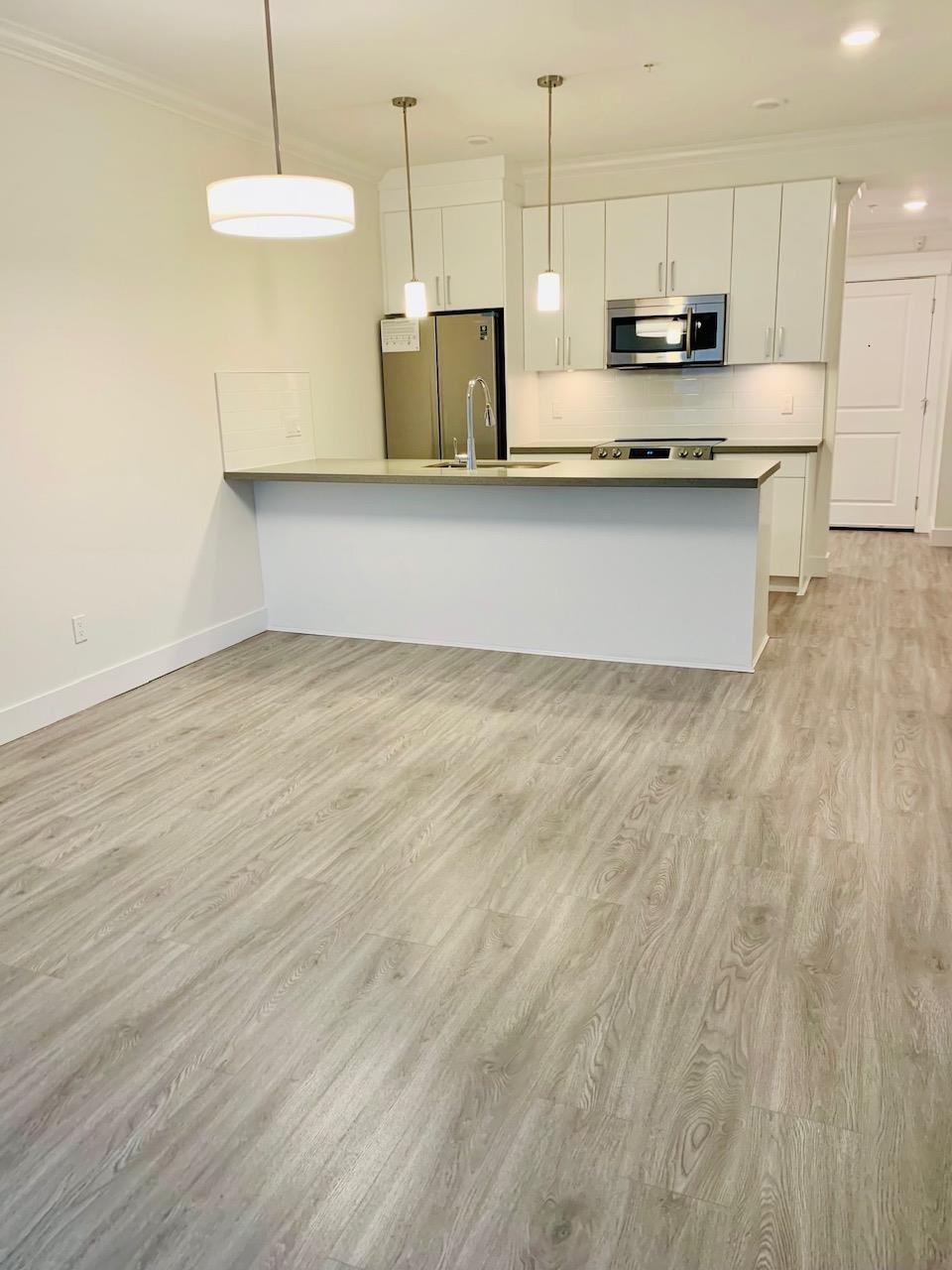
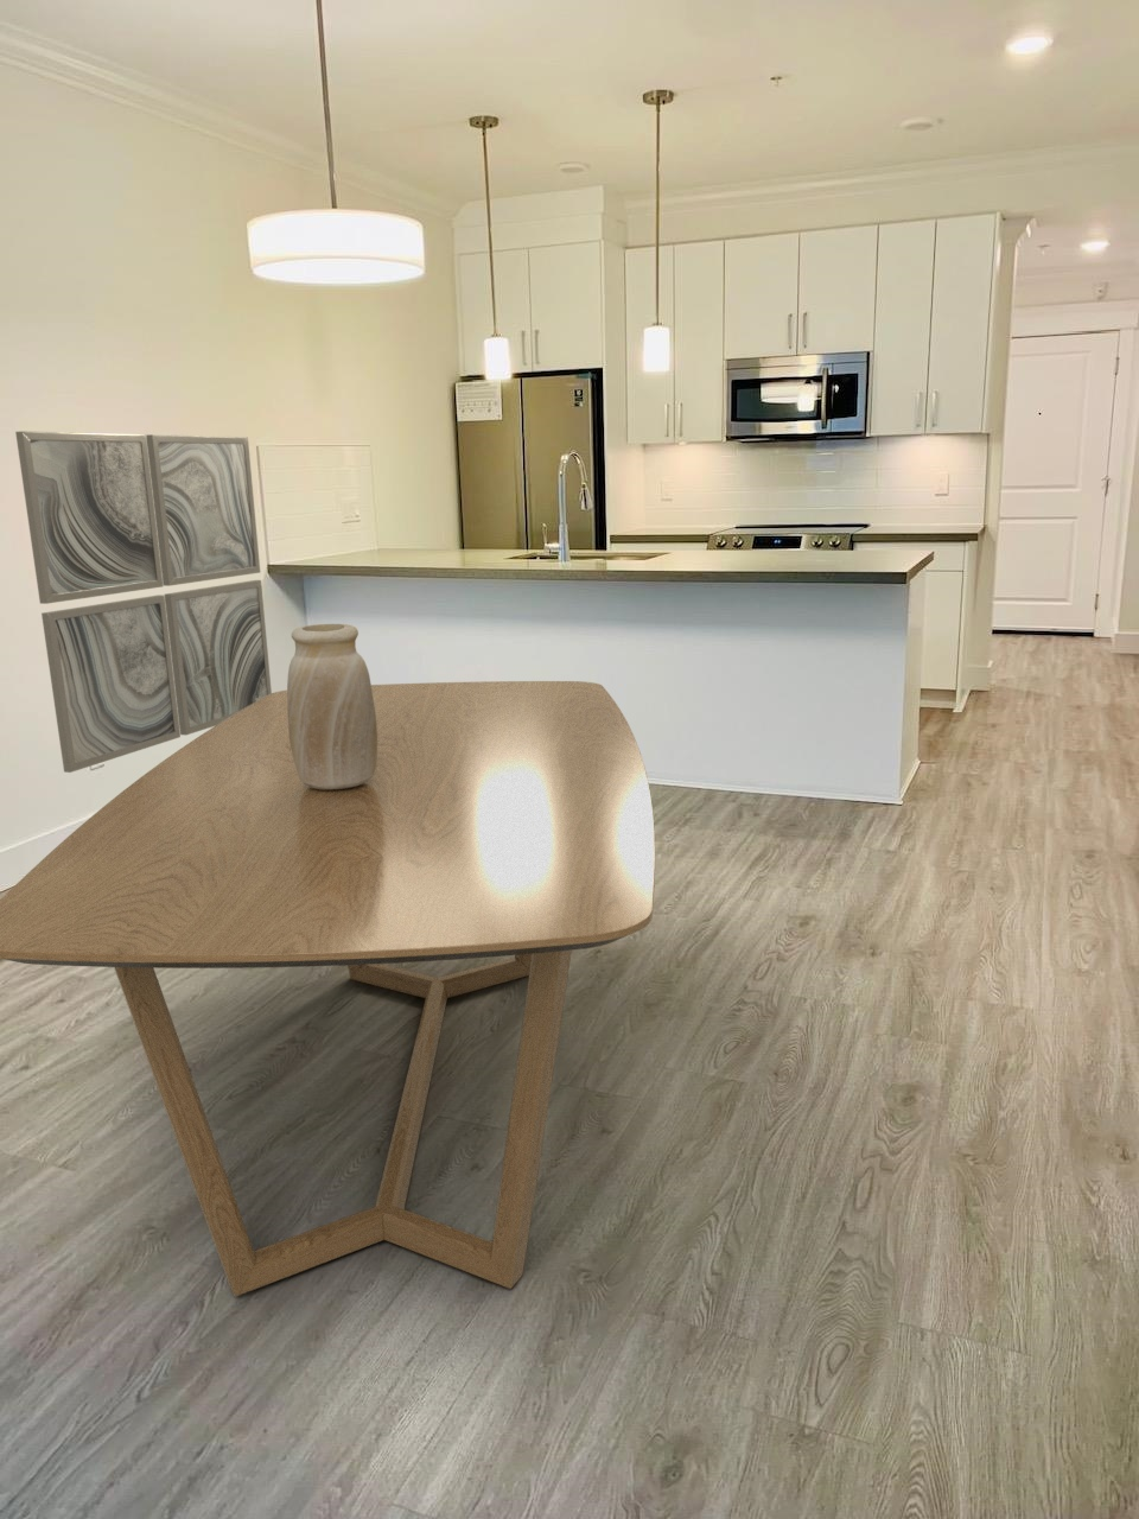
+ dining table [0,681,656,1298]
+ vase [286,623,377,791]
+ wall art [14,429,273,774]
